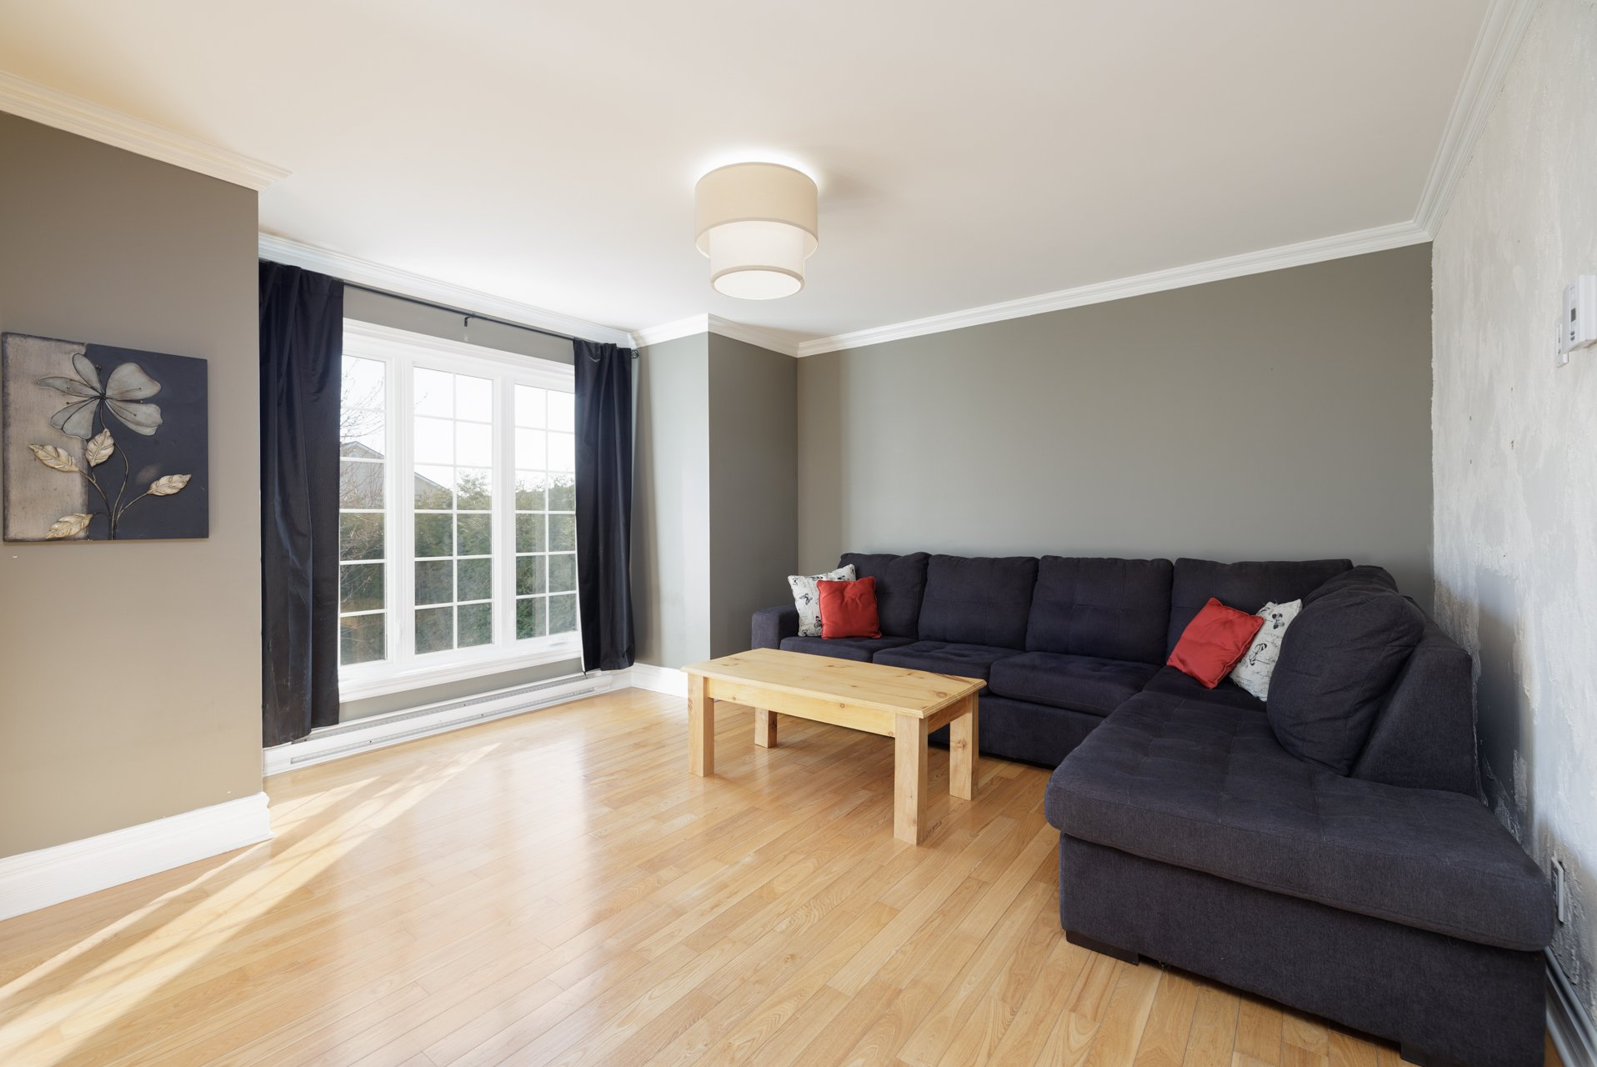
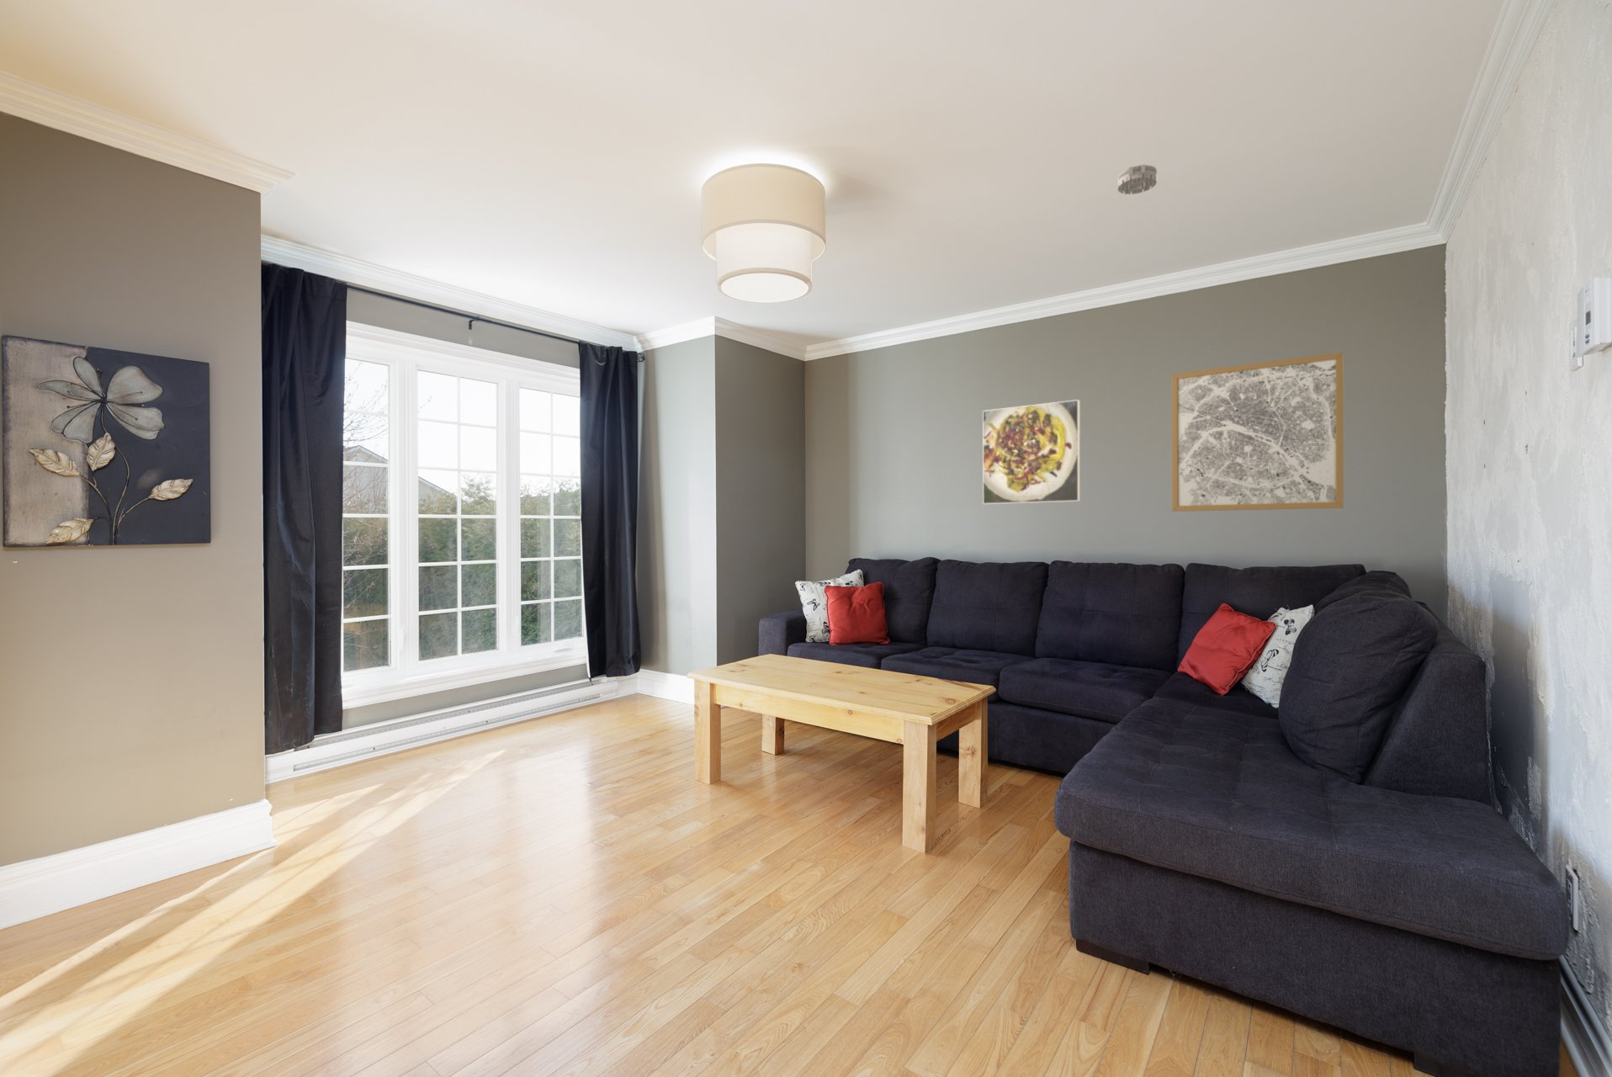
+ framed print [982,399,1081,505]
+ wall art [1171,352,1344,512]
+ smoke detector [1117,163,1158,195]
